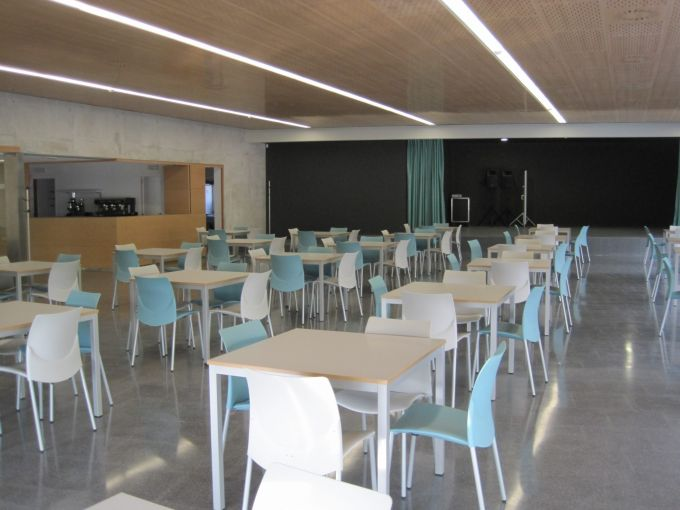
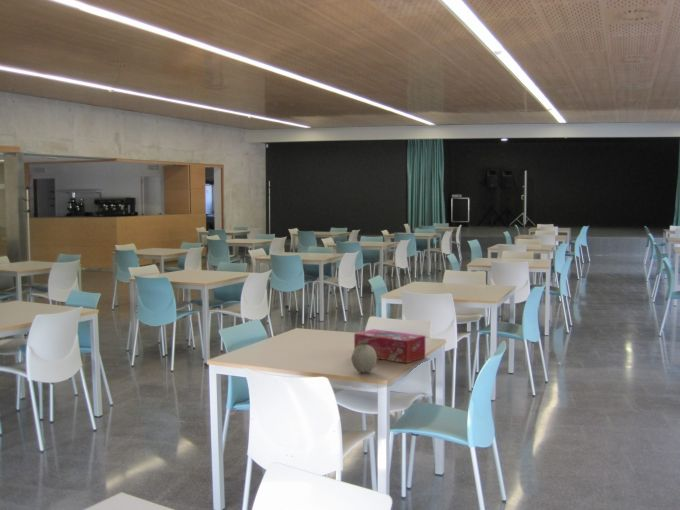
+ tissue box [353,328,426,364]
+ fruit [351,337,379,374]
